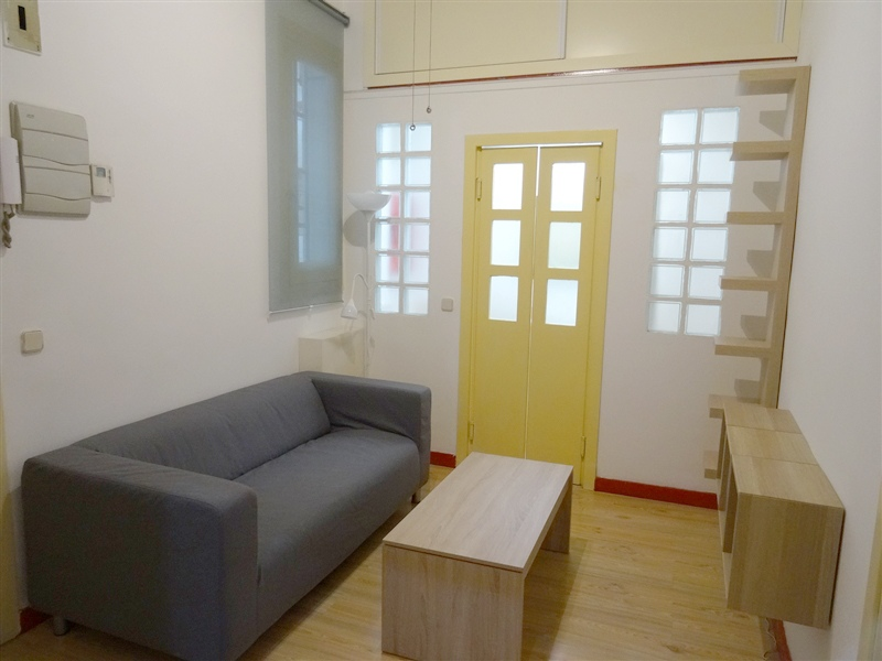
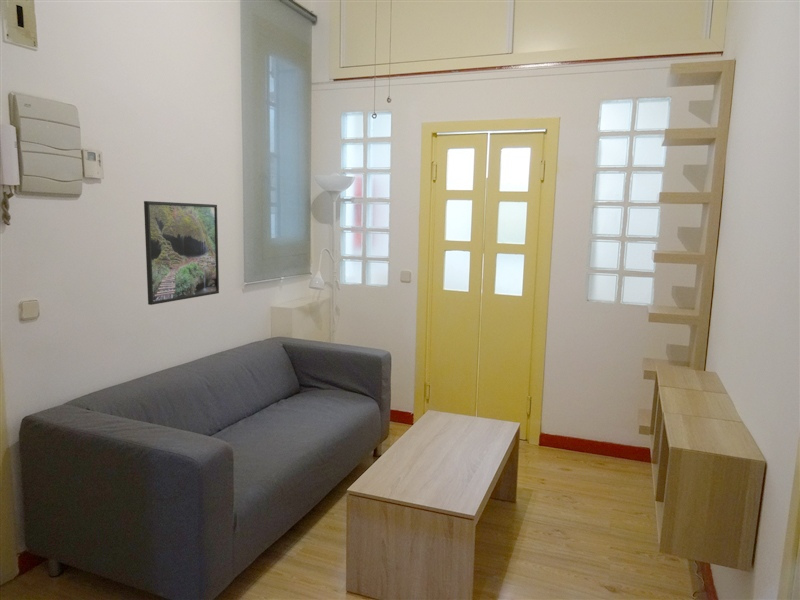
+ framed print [143,200,220,306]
